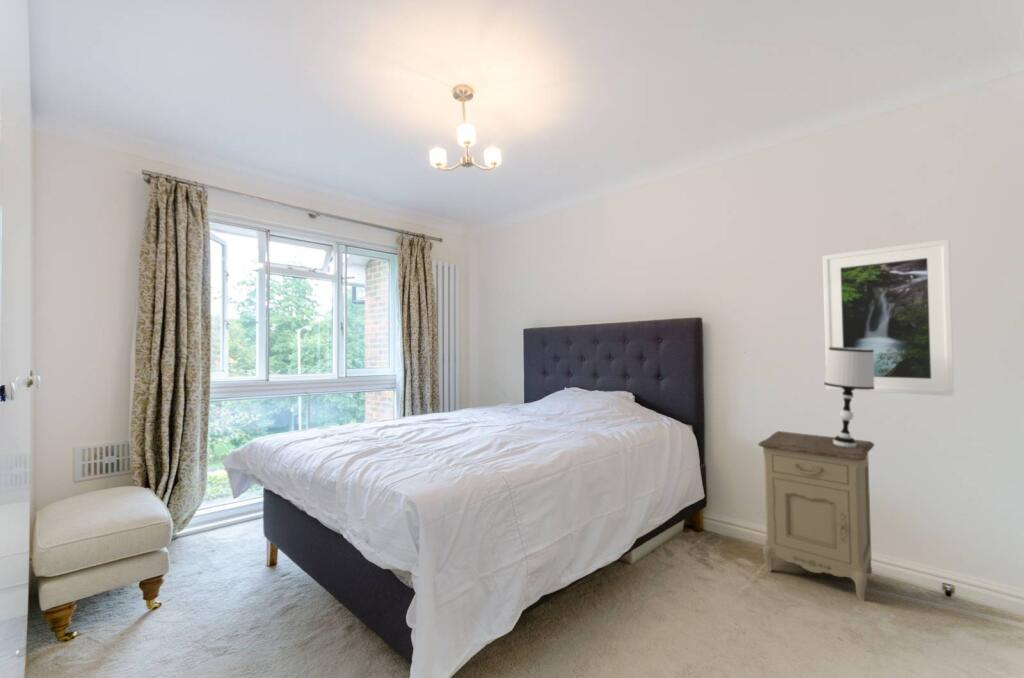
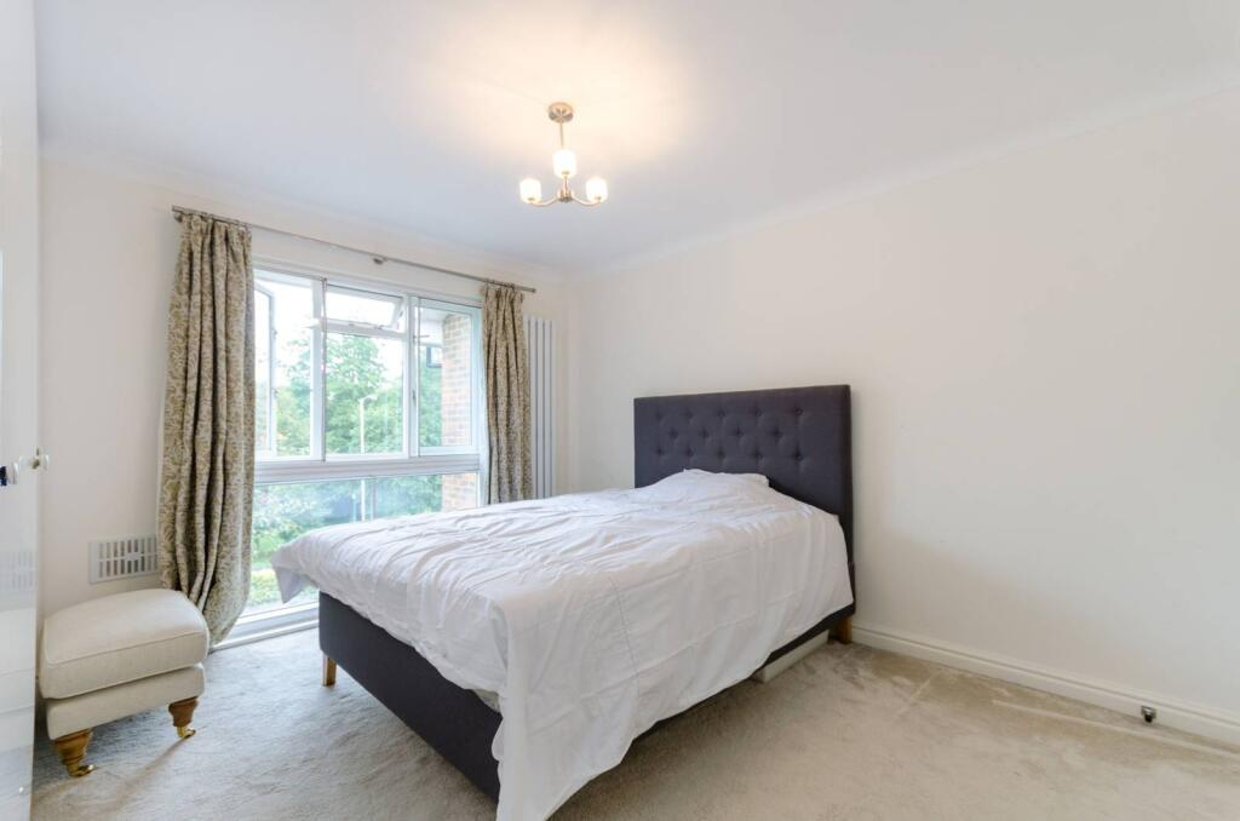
- table lamp [823,347,874,448]
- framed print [822,238,955,397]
- nightstand [757,430,875,602]
